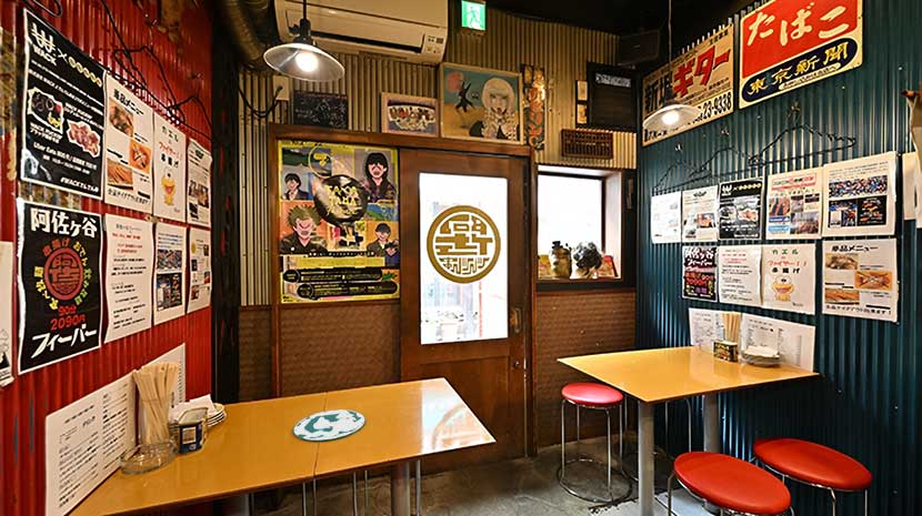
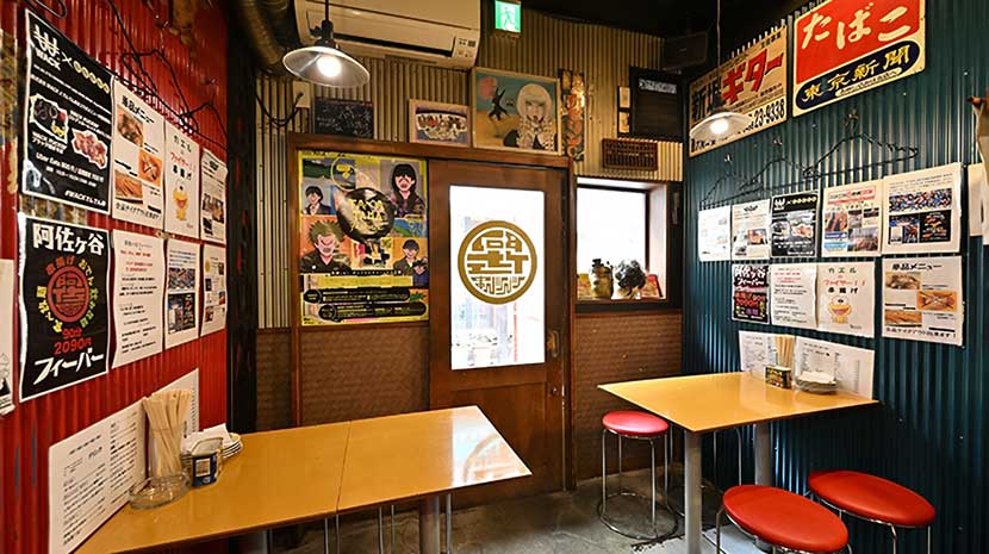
- plate [292,408,367,442]
